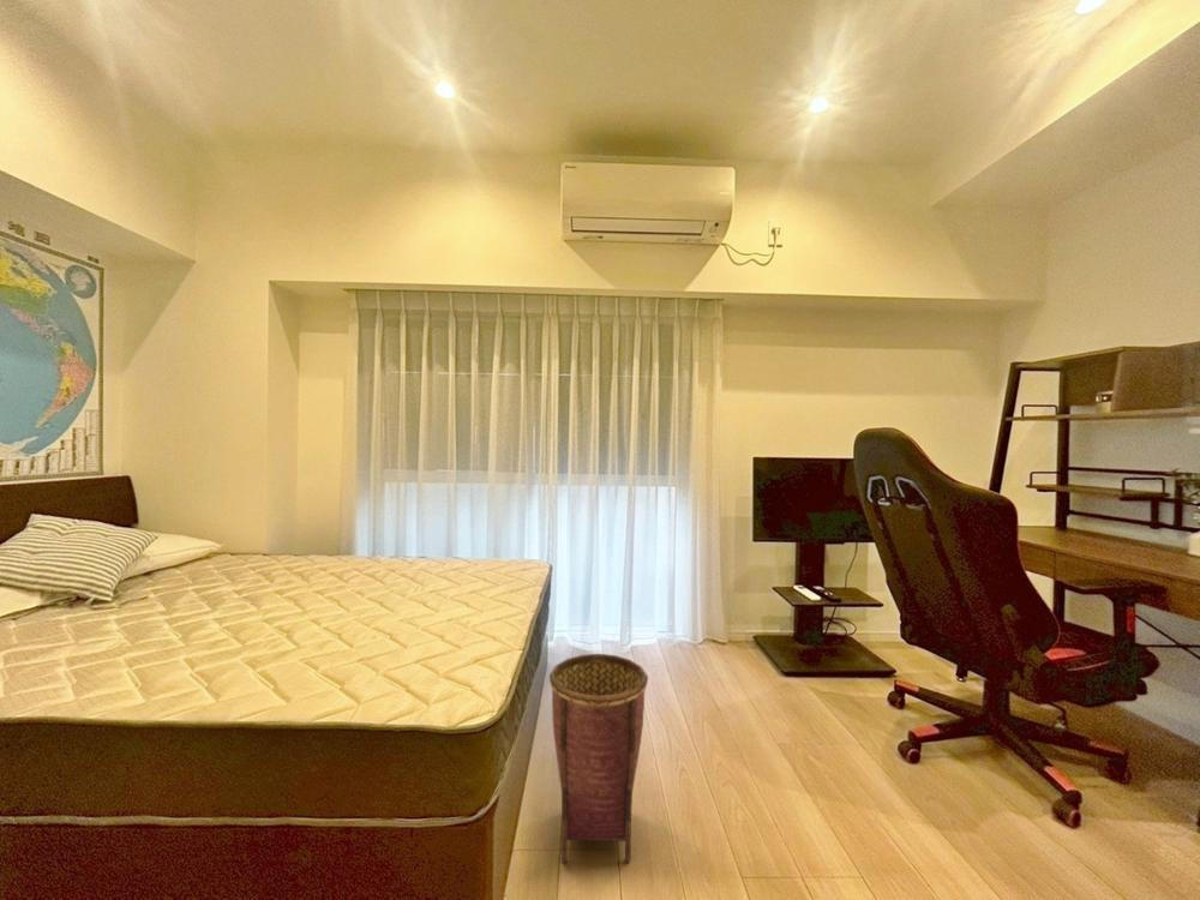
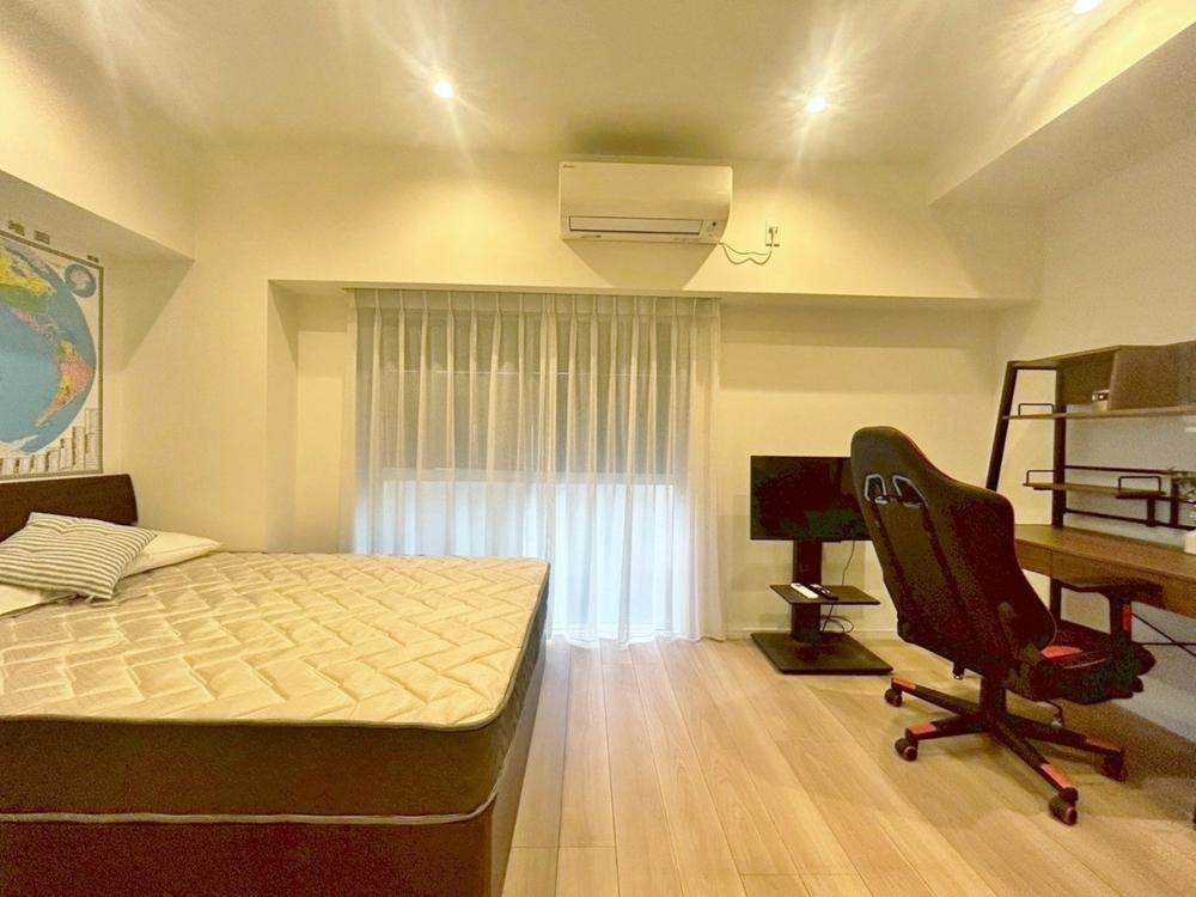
- woven basket [548,653,649,865]
